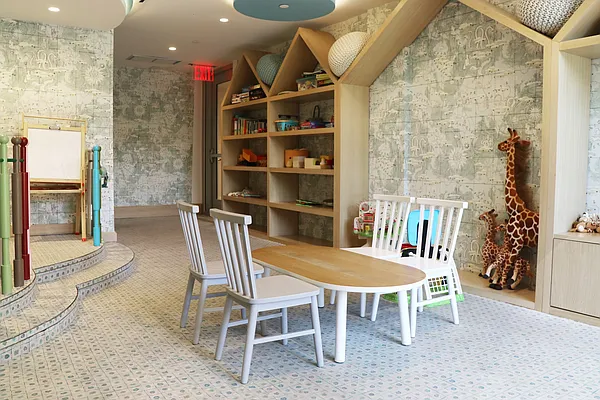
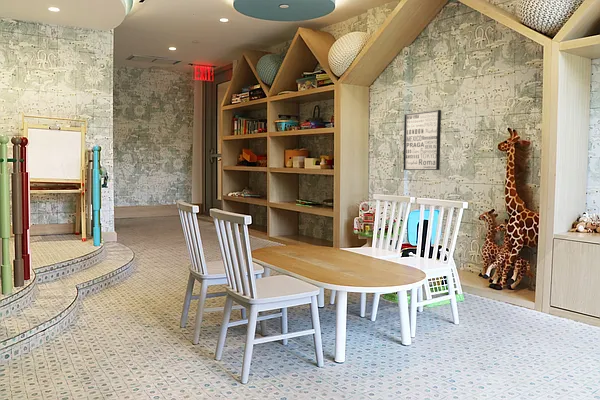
+ wall art [402,109,442,171]
